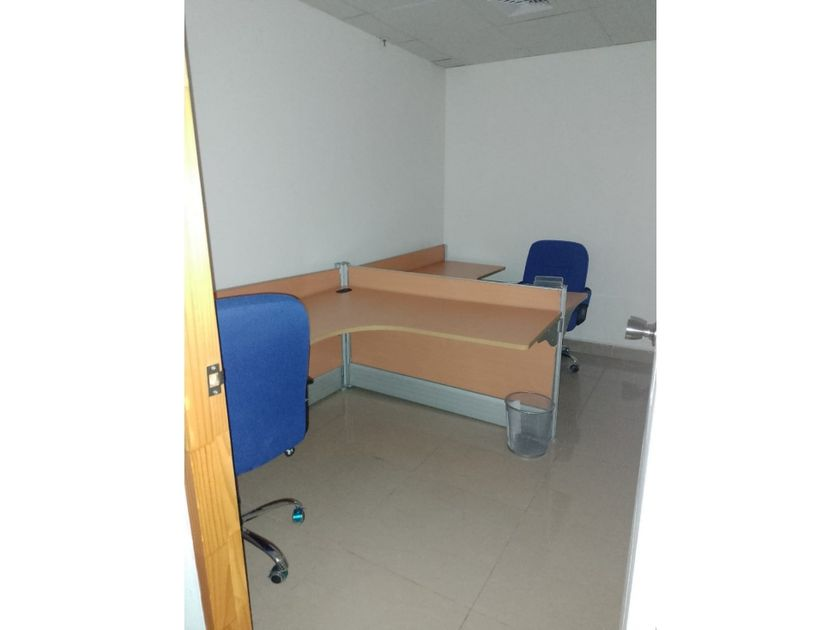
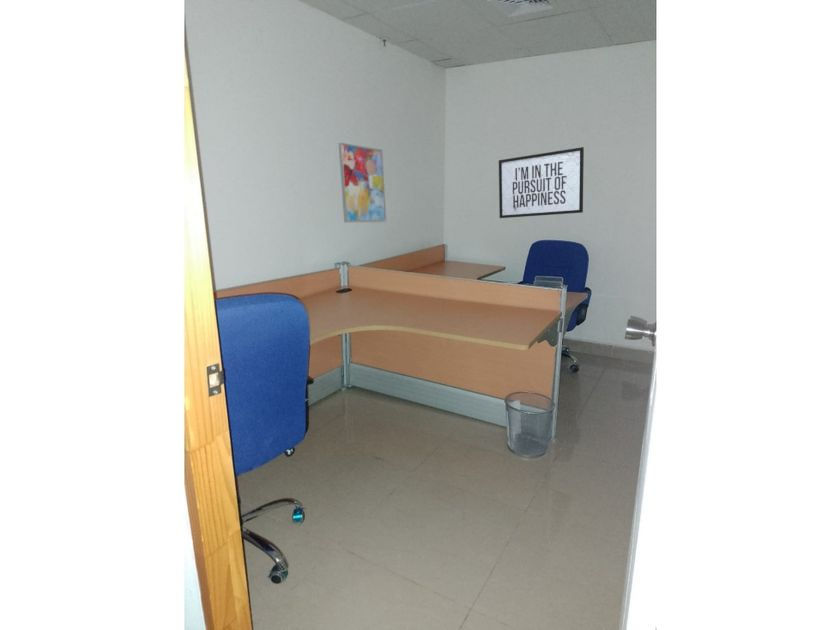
+ mirror [498,146,585,219]
+ wall art [338,142,387,223]
